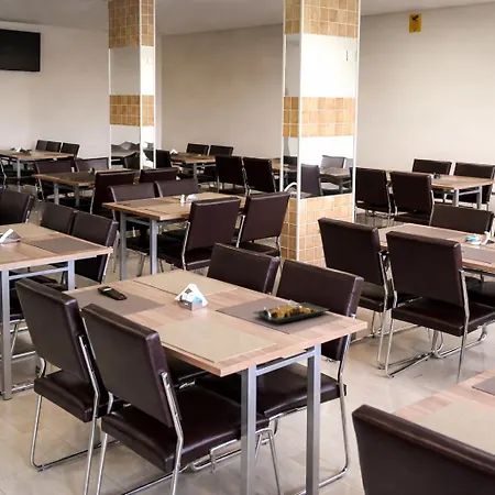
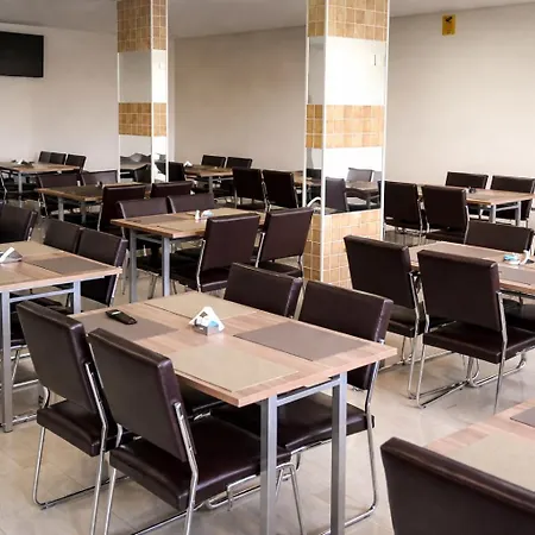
- plate [252,299,330,324]
